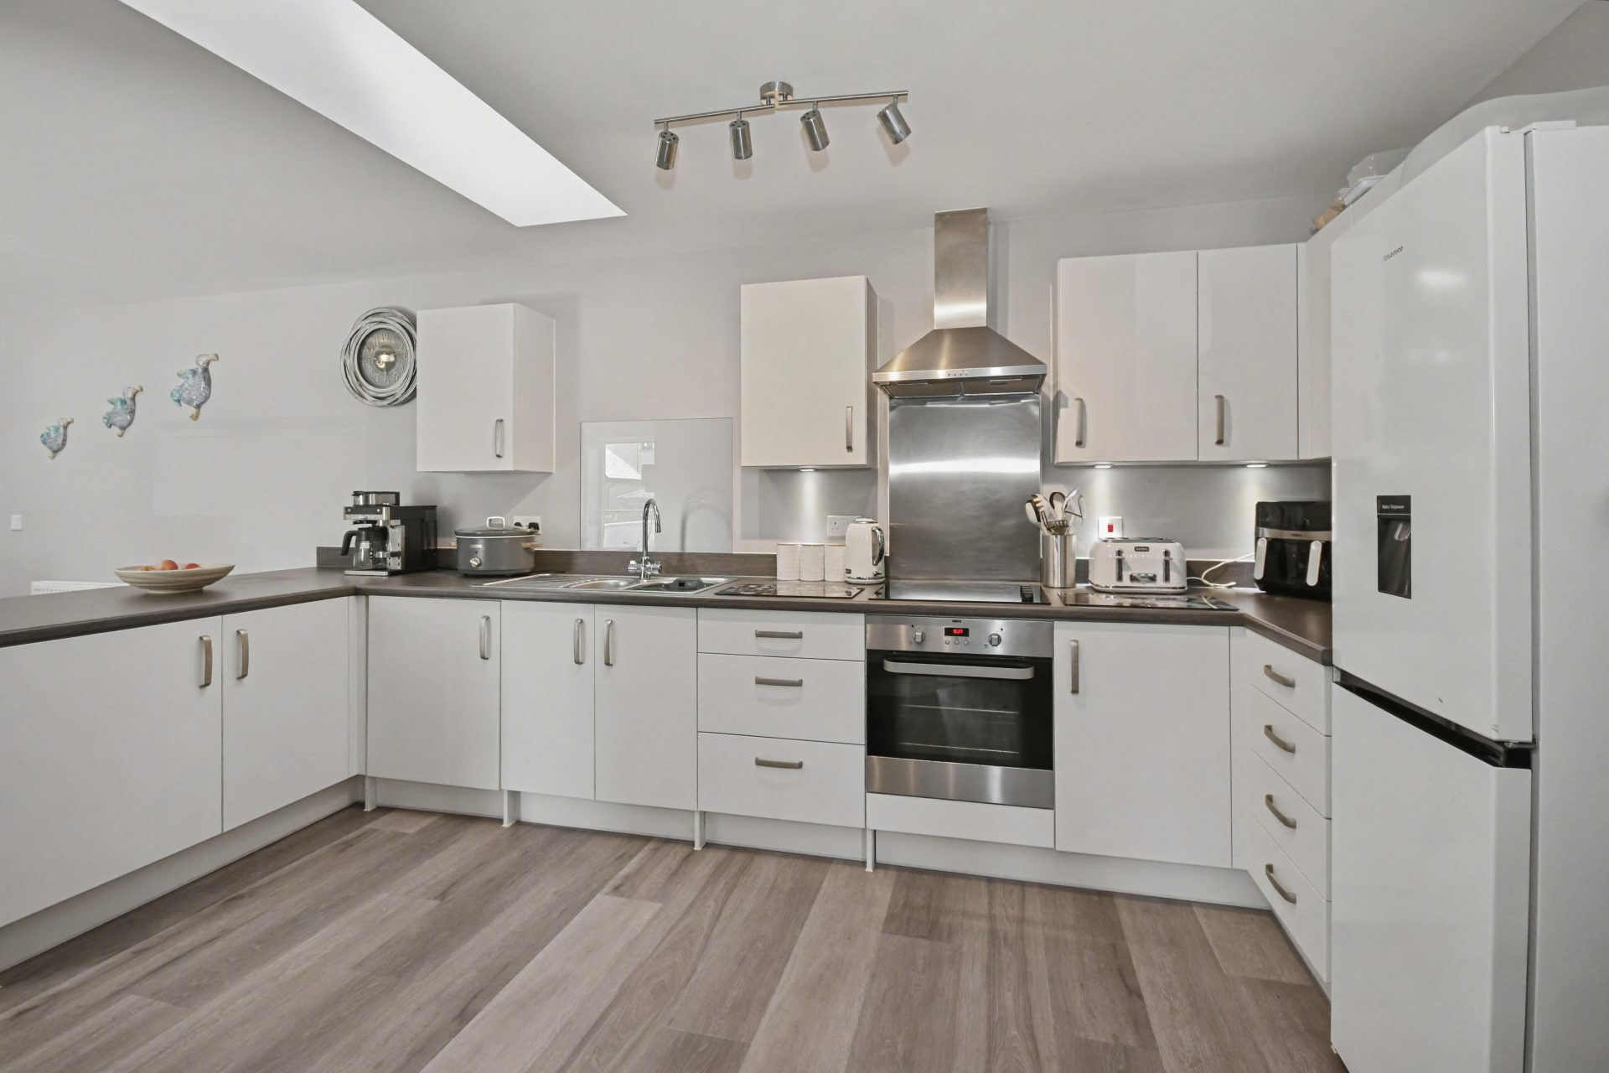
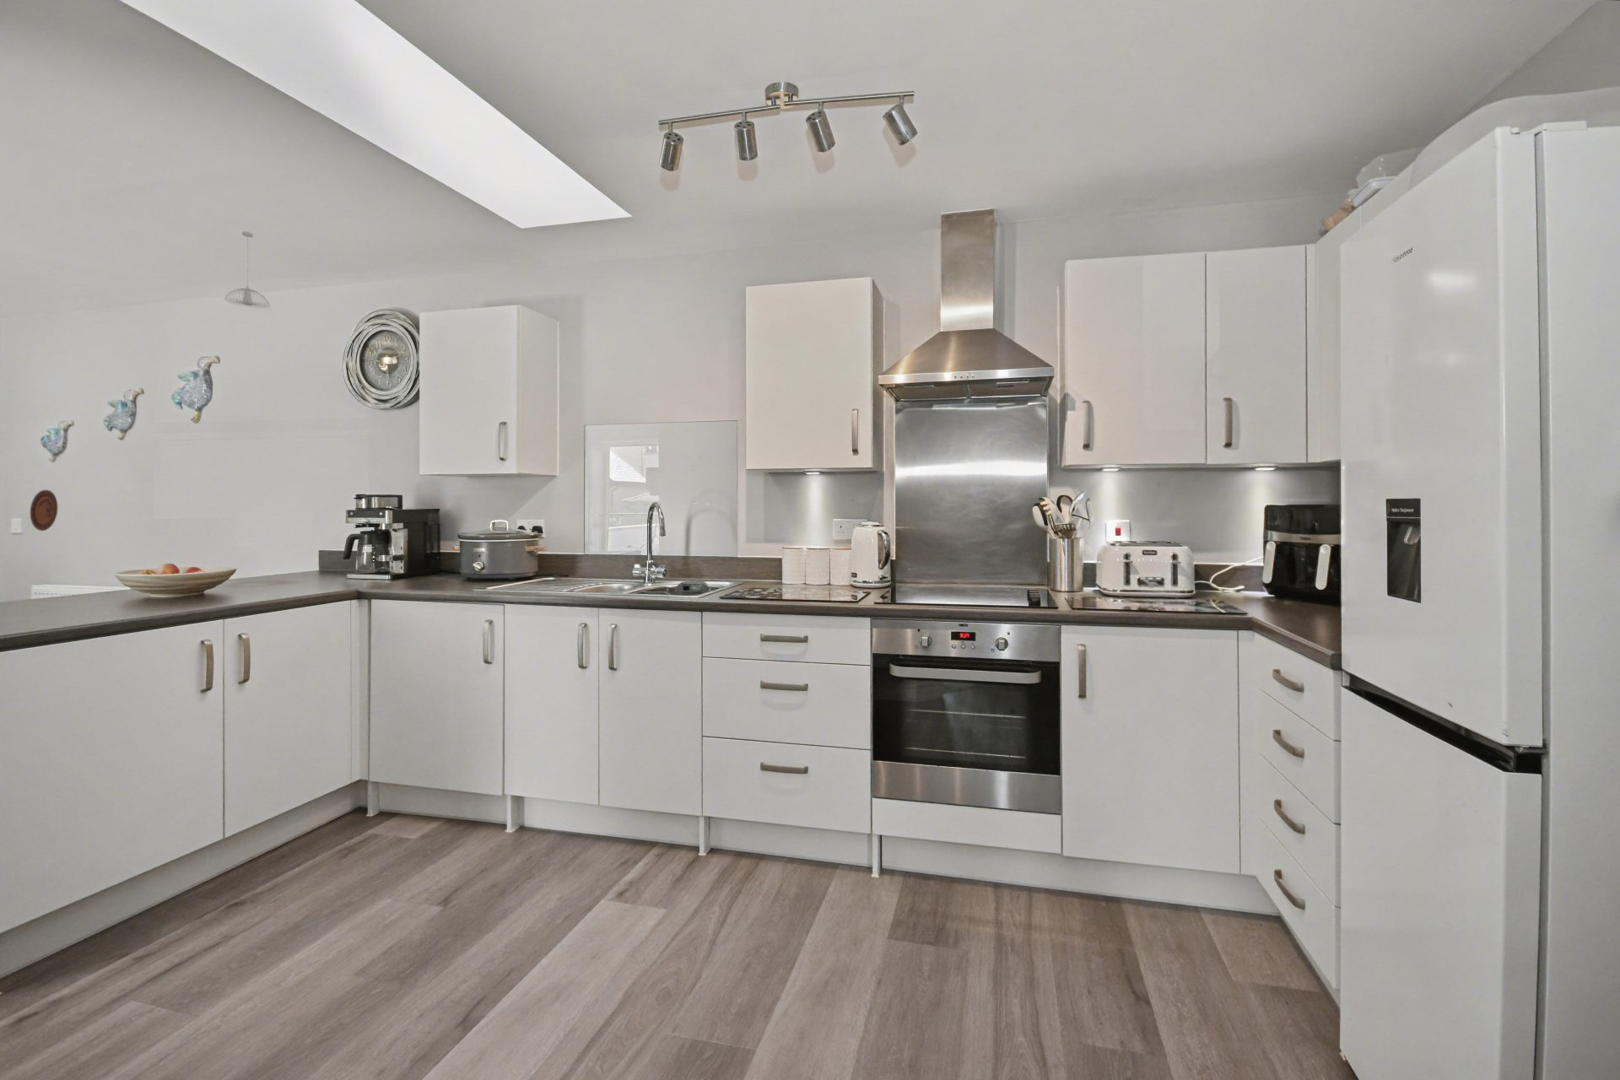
+ pendant light [224,230,271,309]
+ decorative plate [30,489,58,532]
